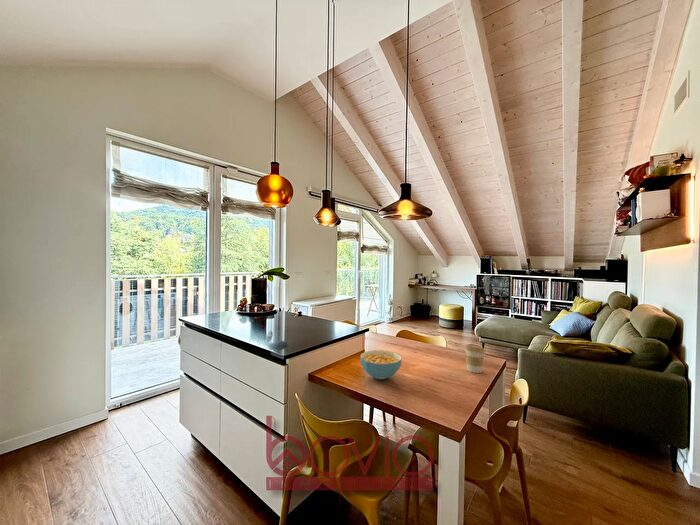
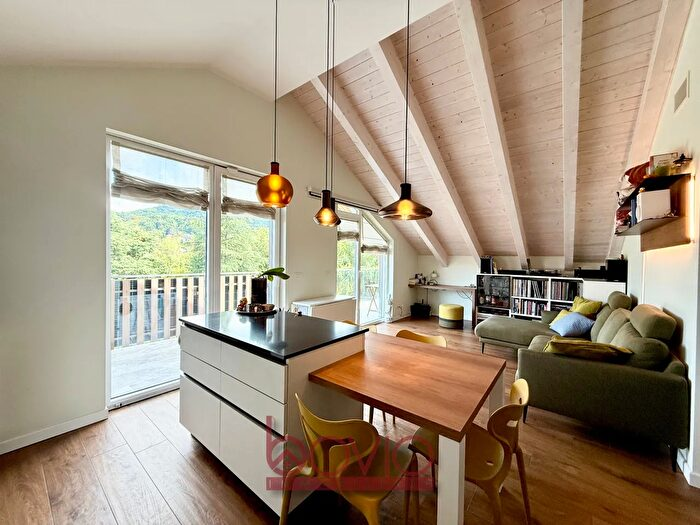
- cereal bowl [359,349,403,381]
- coffee cup [464,343,486,374]
